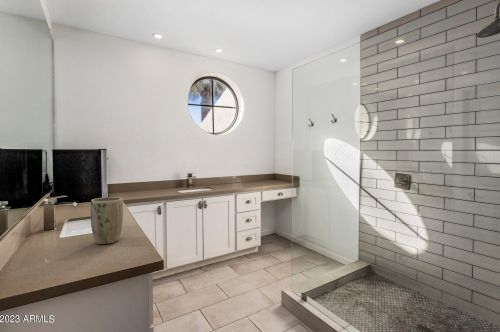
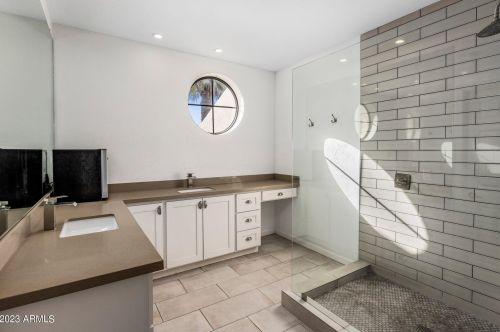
- plant pot [90,196,124,245]
